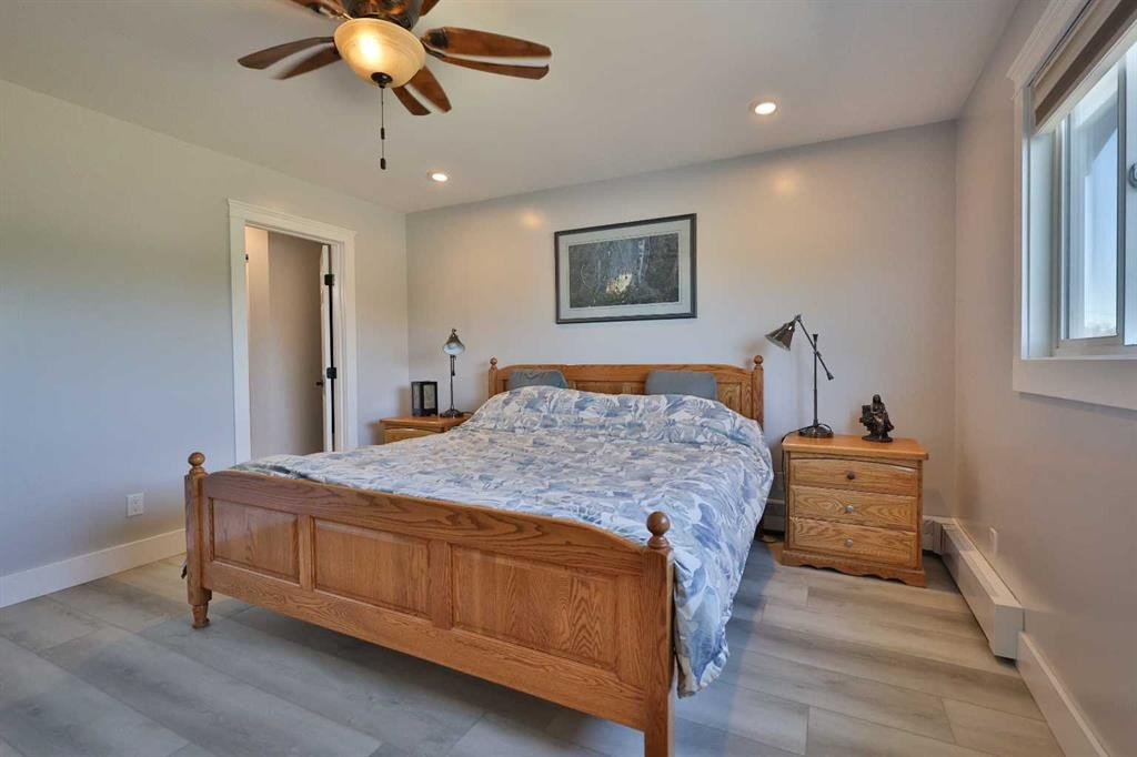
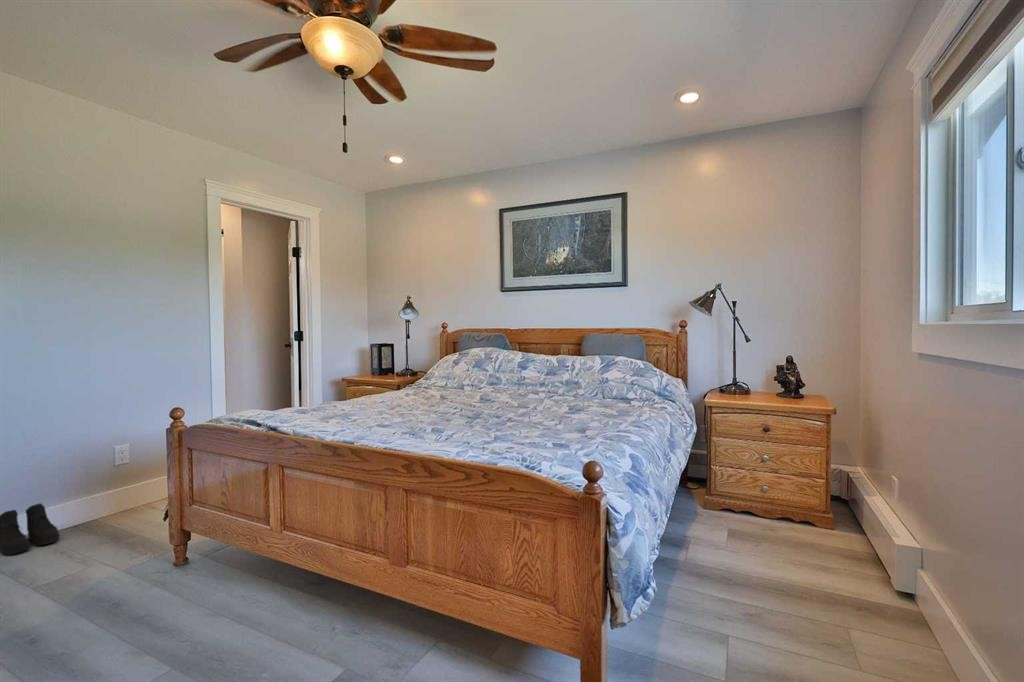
+ boots [0,502,61,556]
